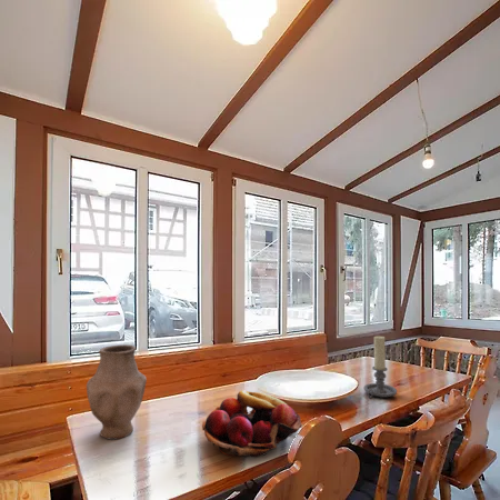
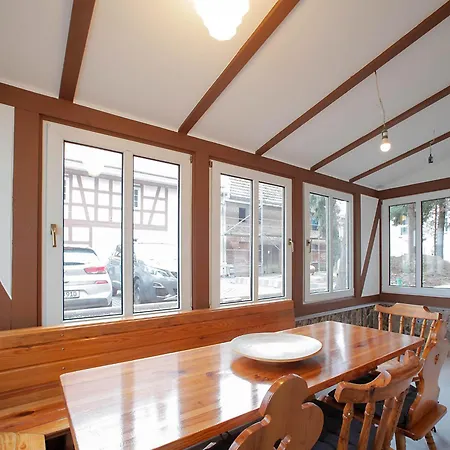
- fruit basket [201,389,303,458]
- vase [86,343,148,441]
- candle holder [362,334,398,399]
